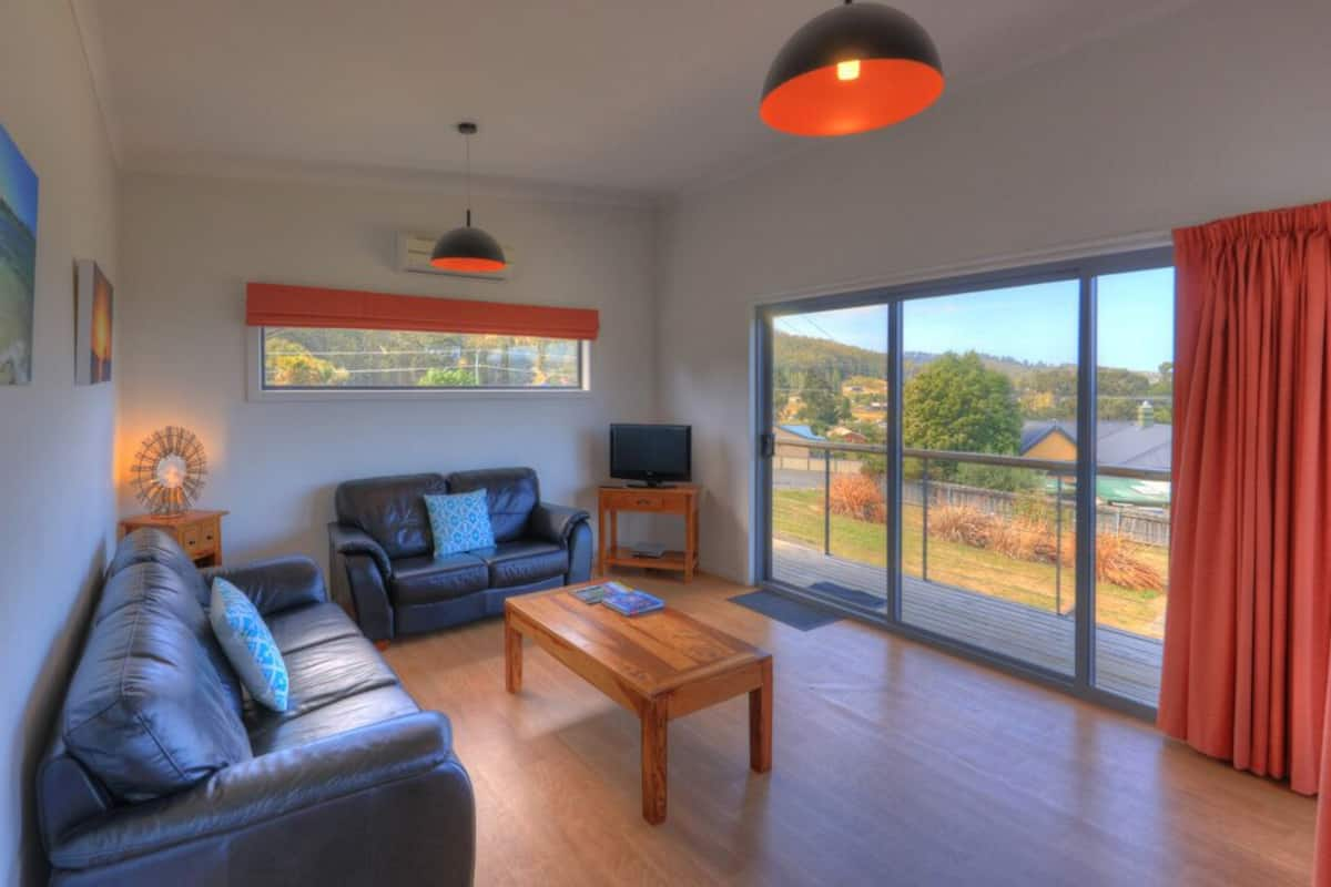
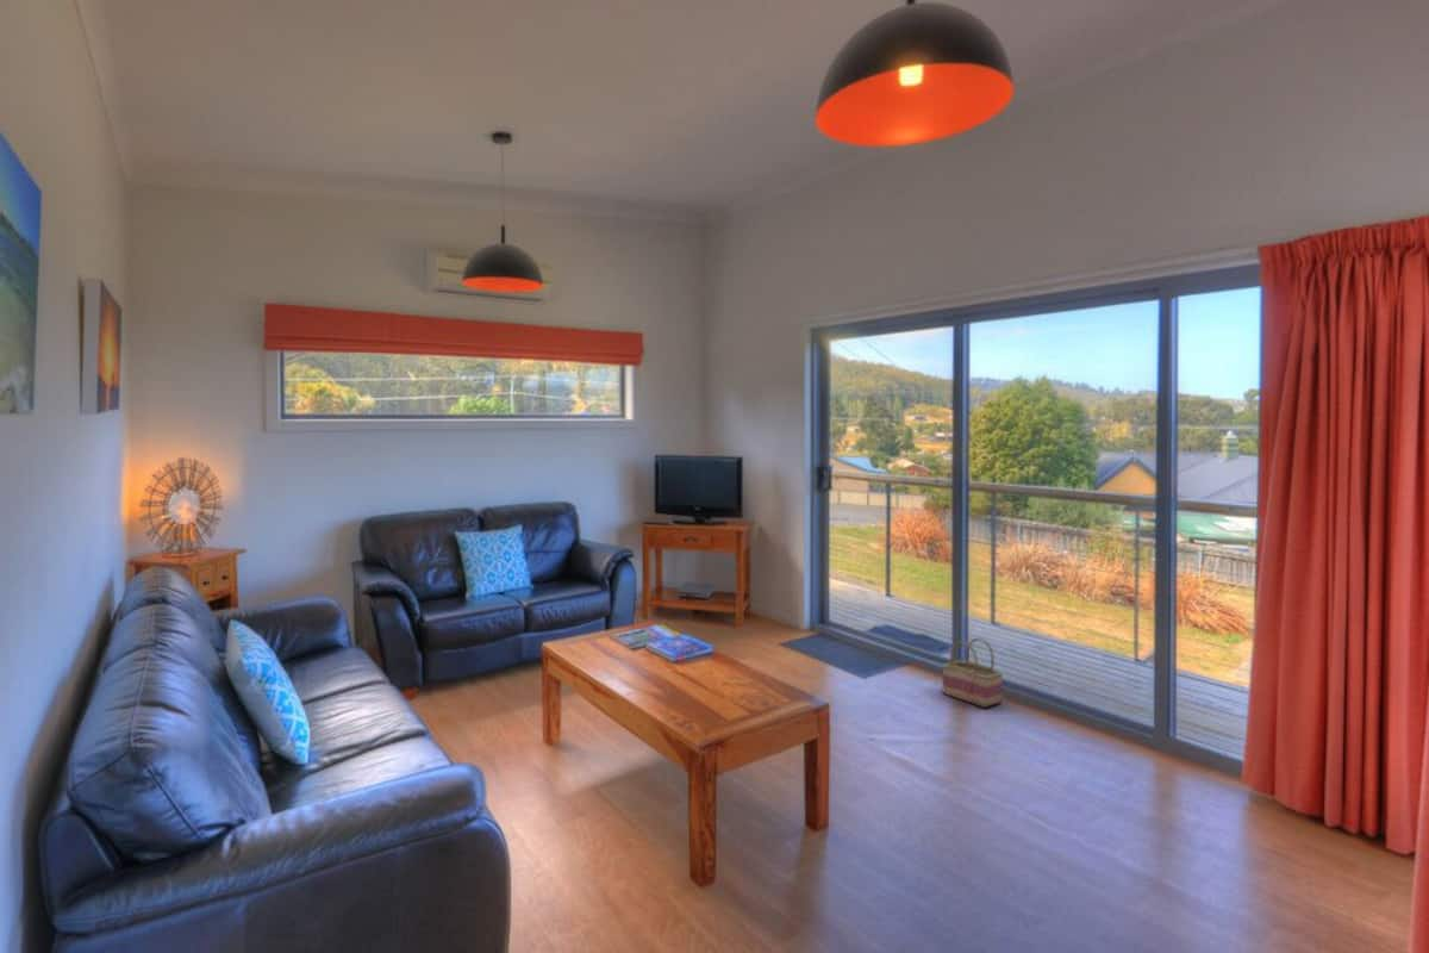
+ basket [941,636,1004,709]
